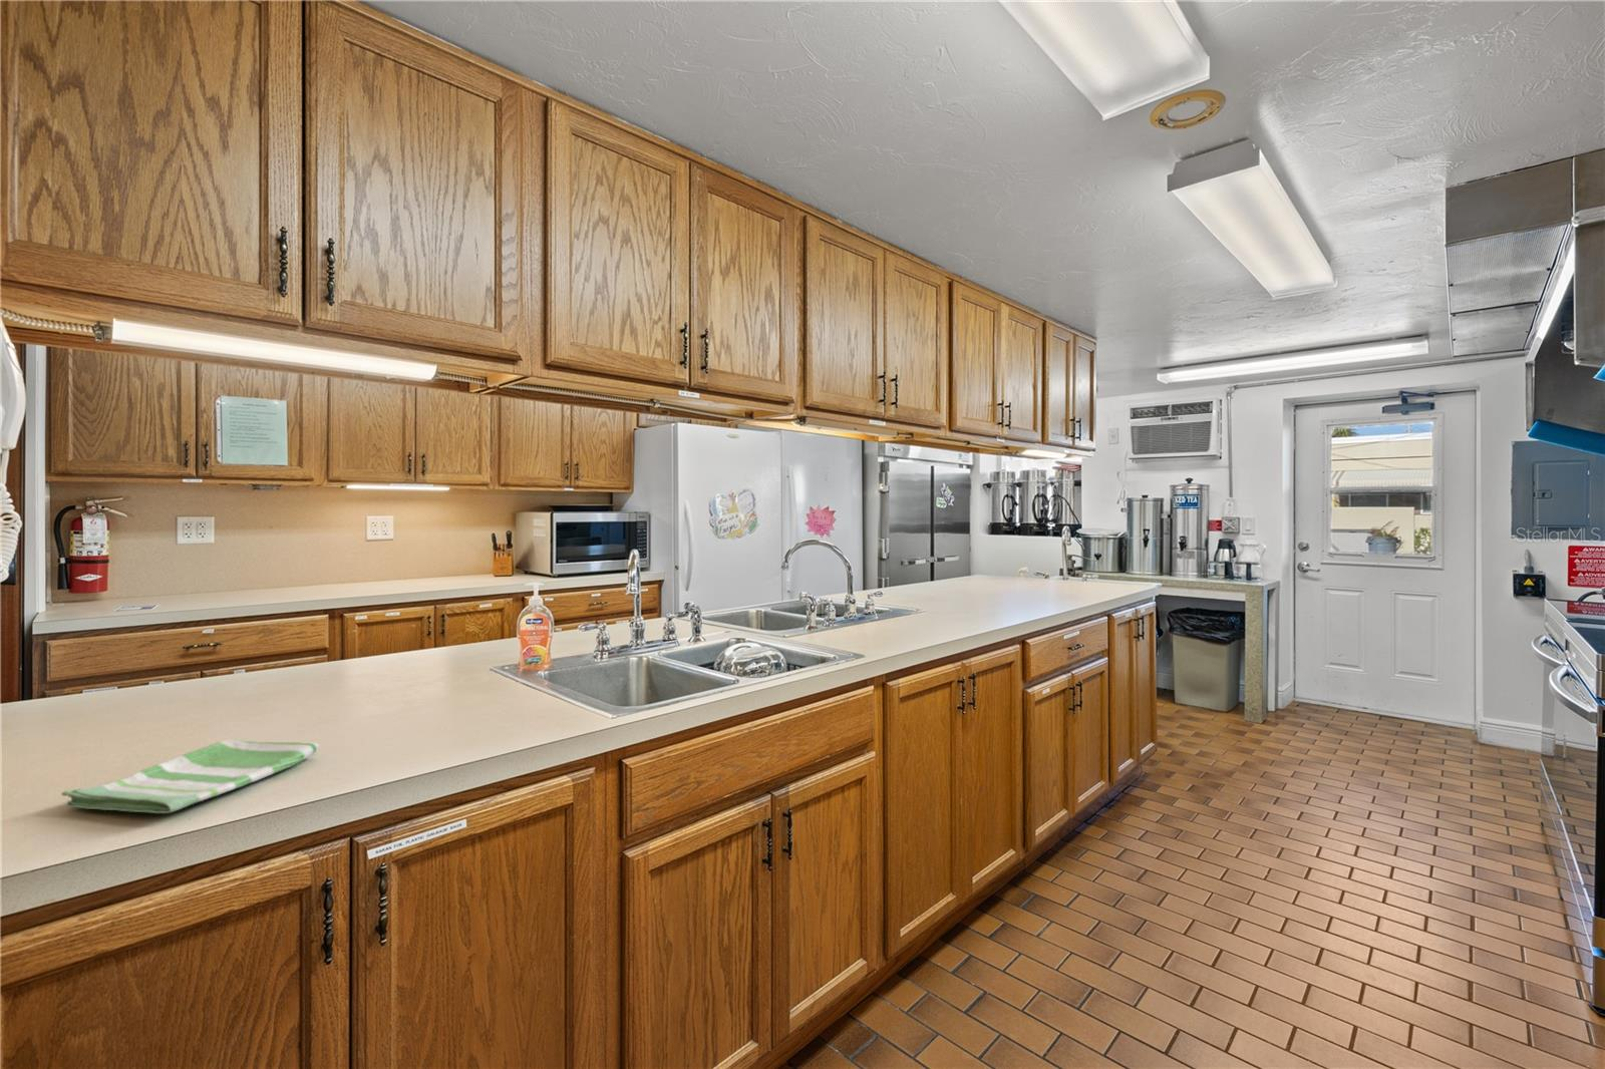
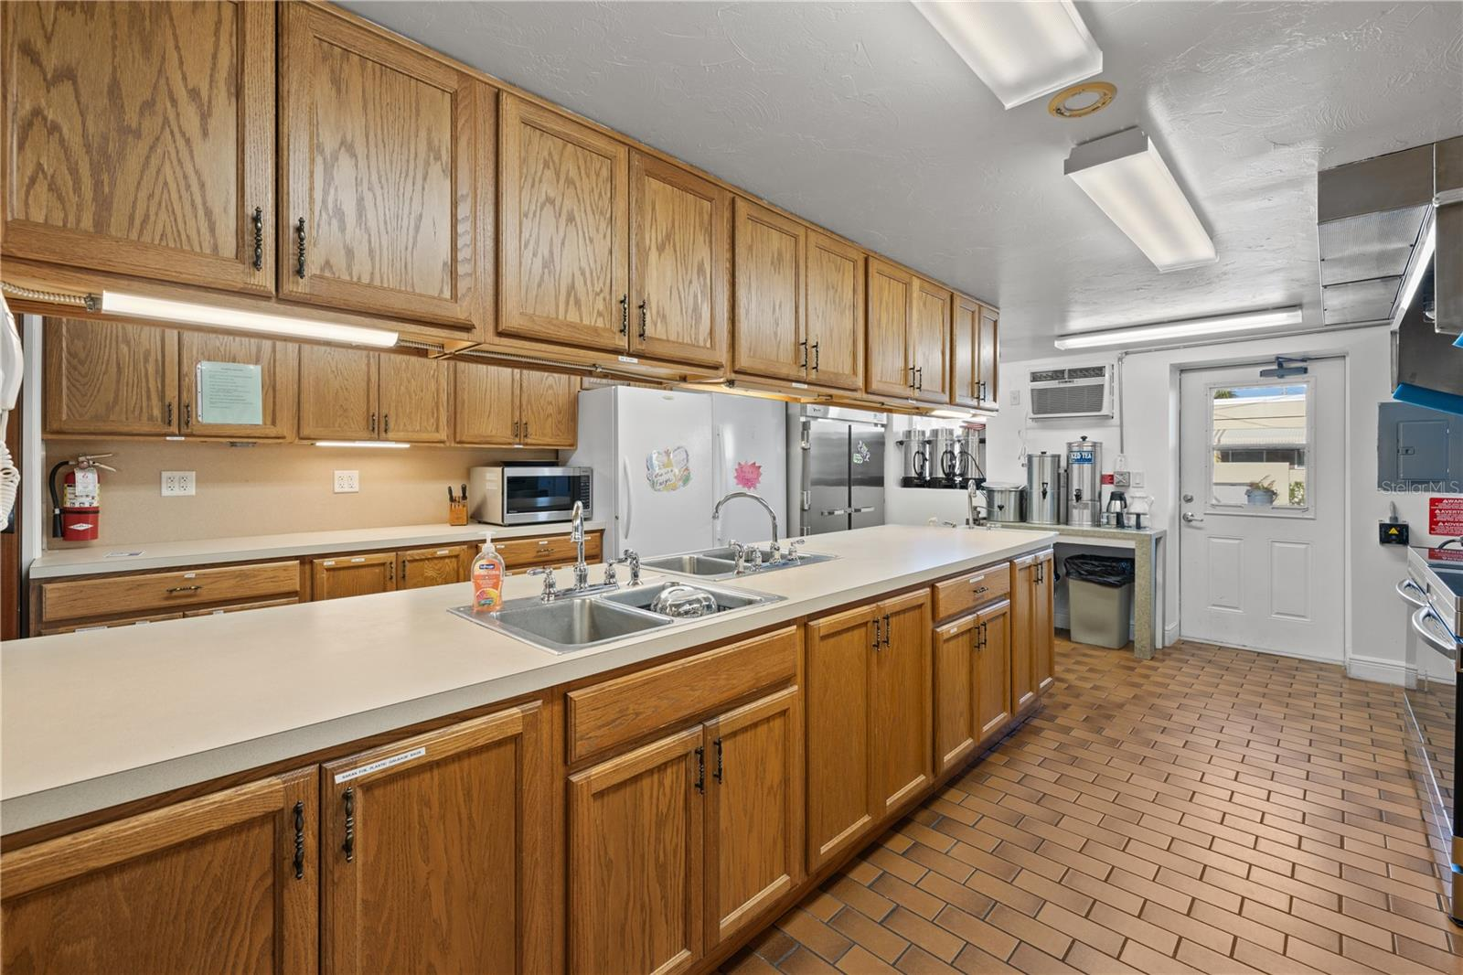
- dish towel [60,739,320,815]
